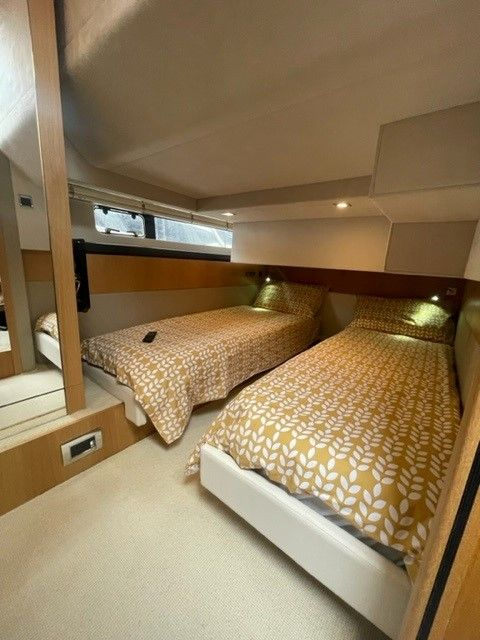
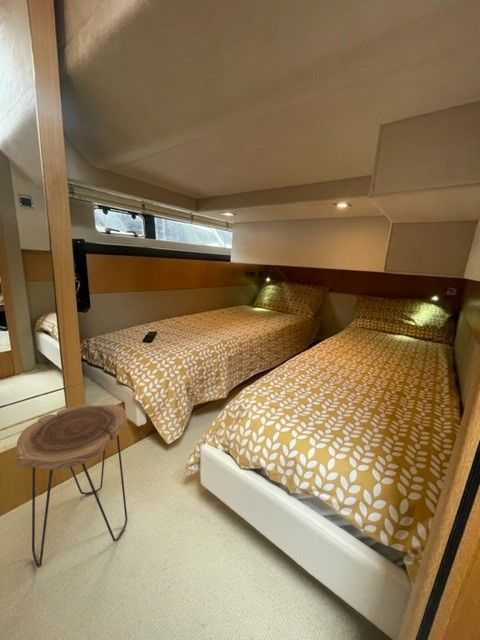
+ side table [15,404,128,569]
